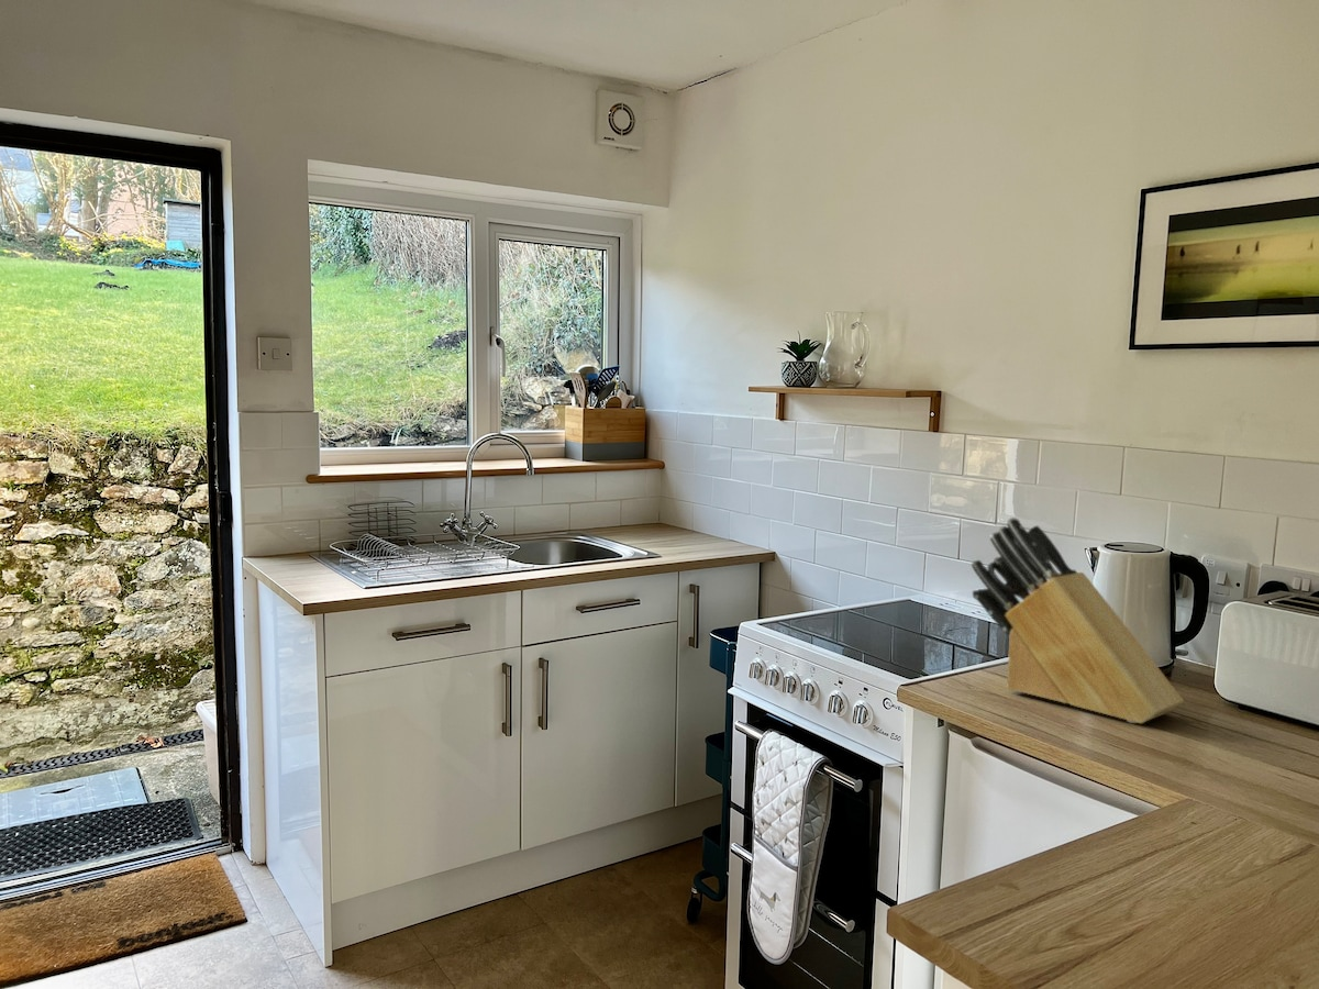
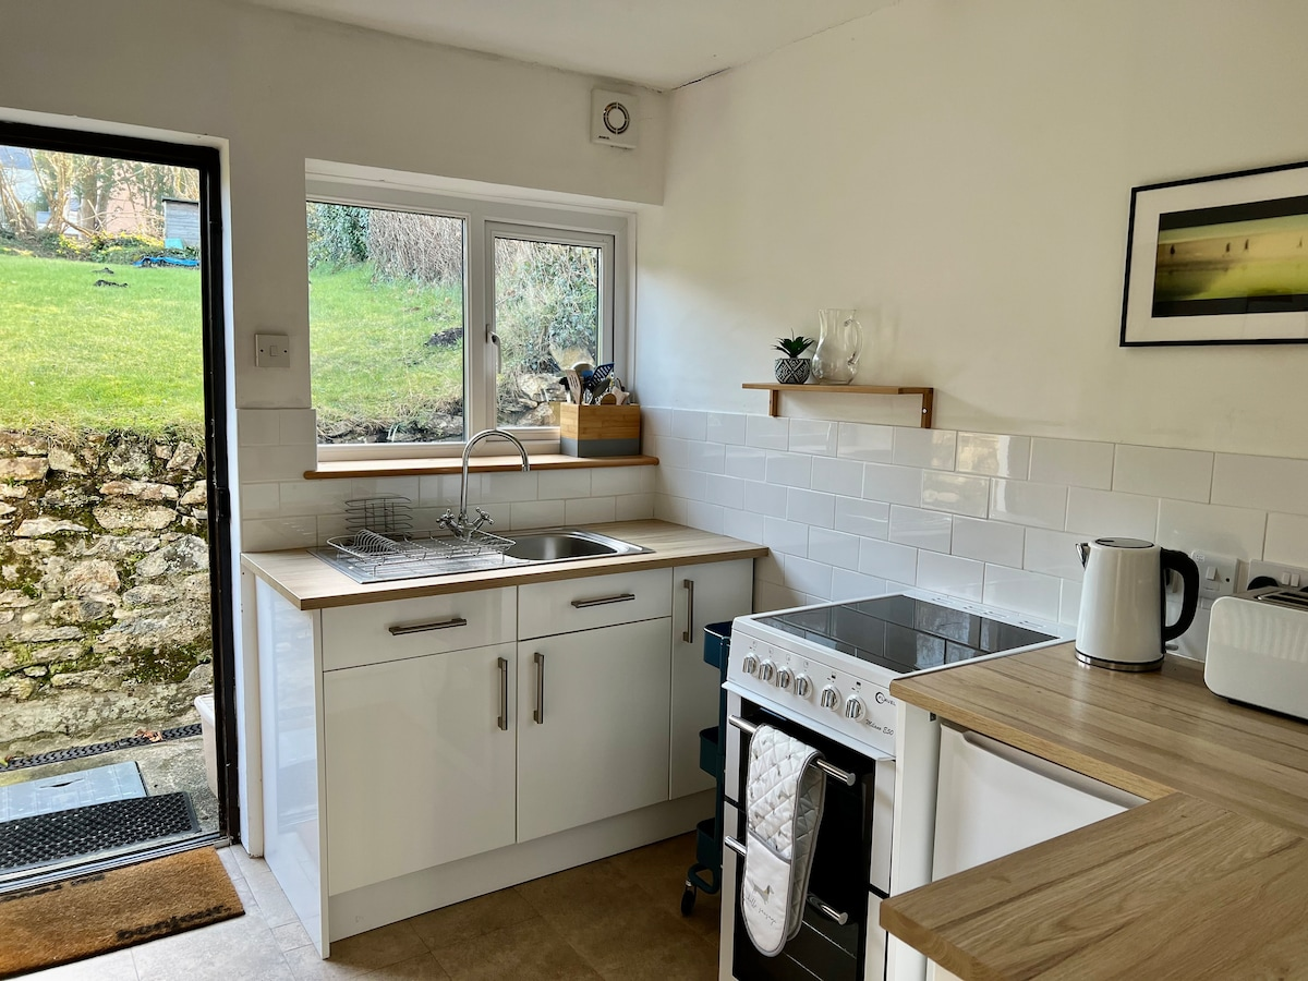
- knife block [971,516,1185,724]
